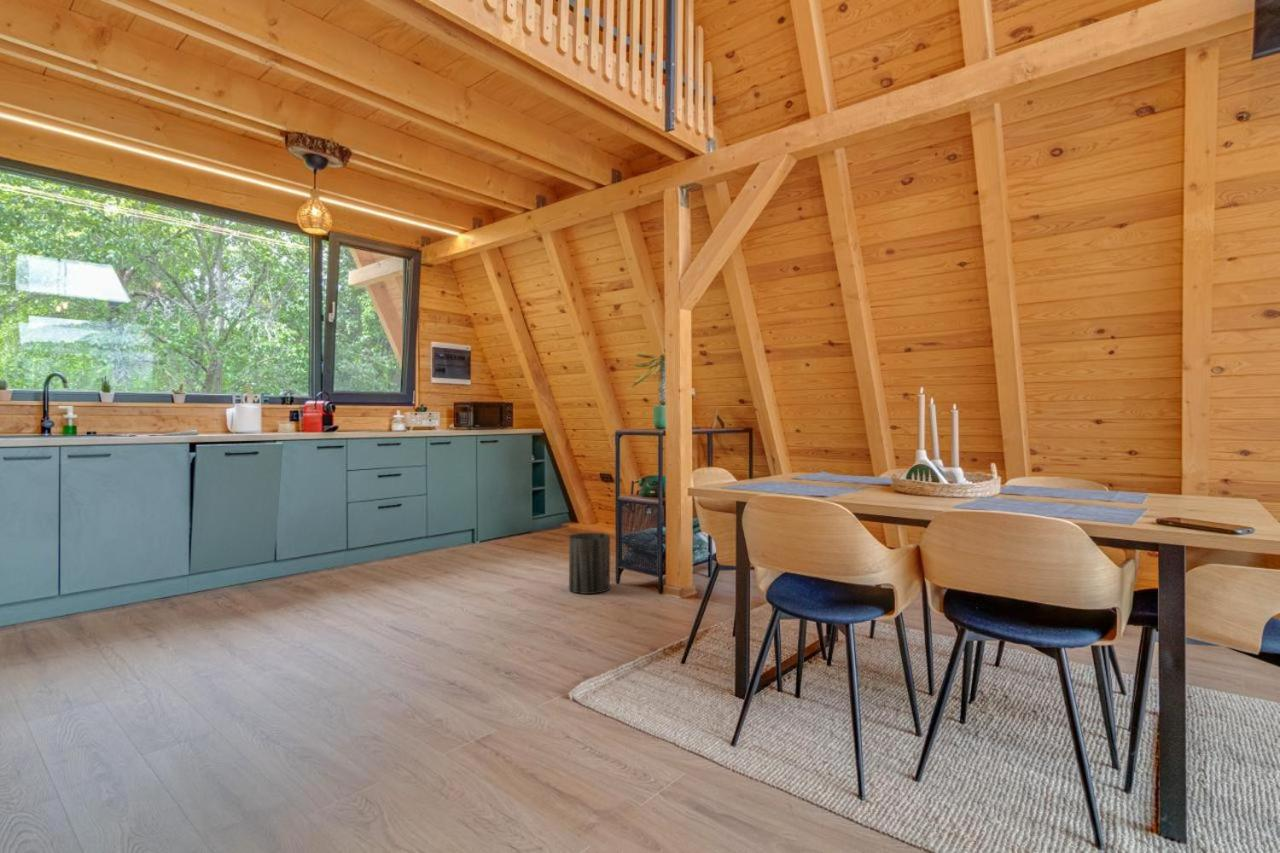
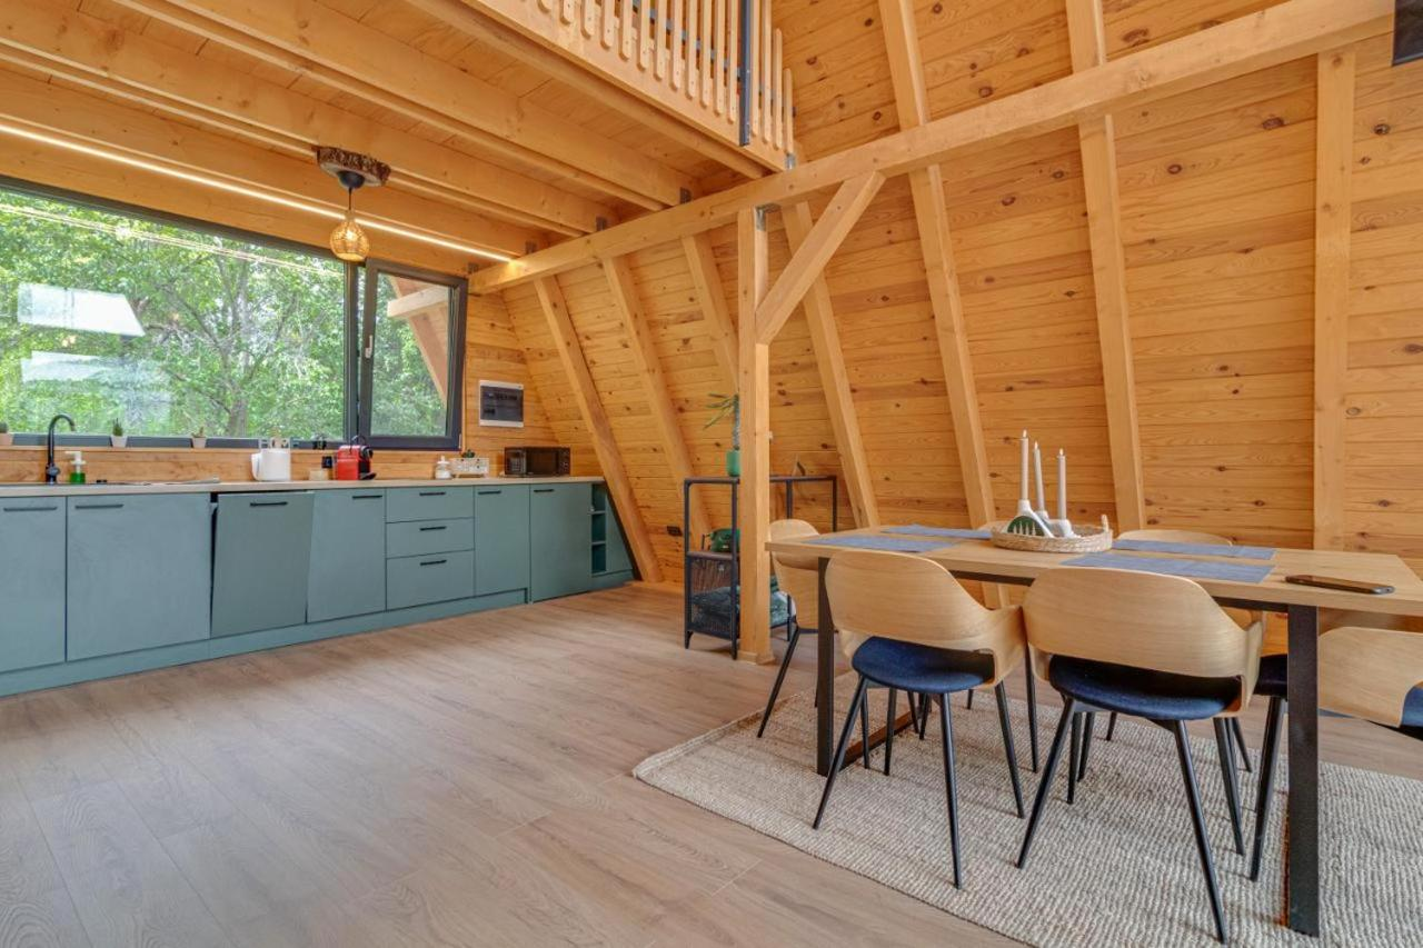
- trash can [568,532,611,595]
